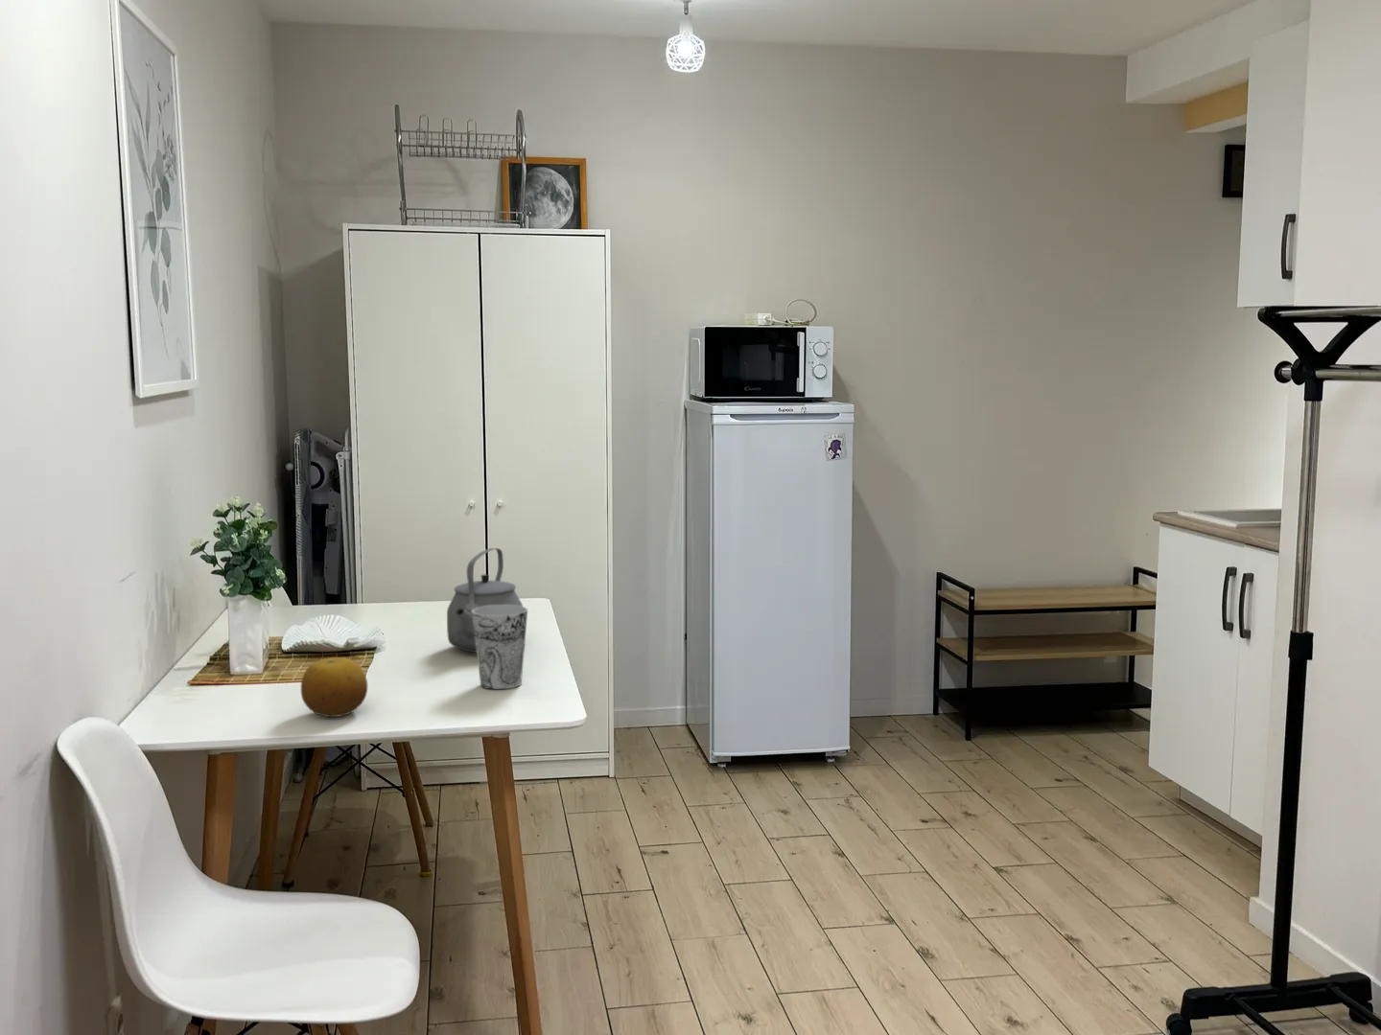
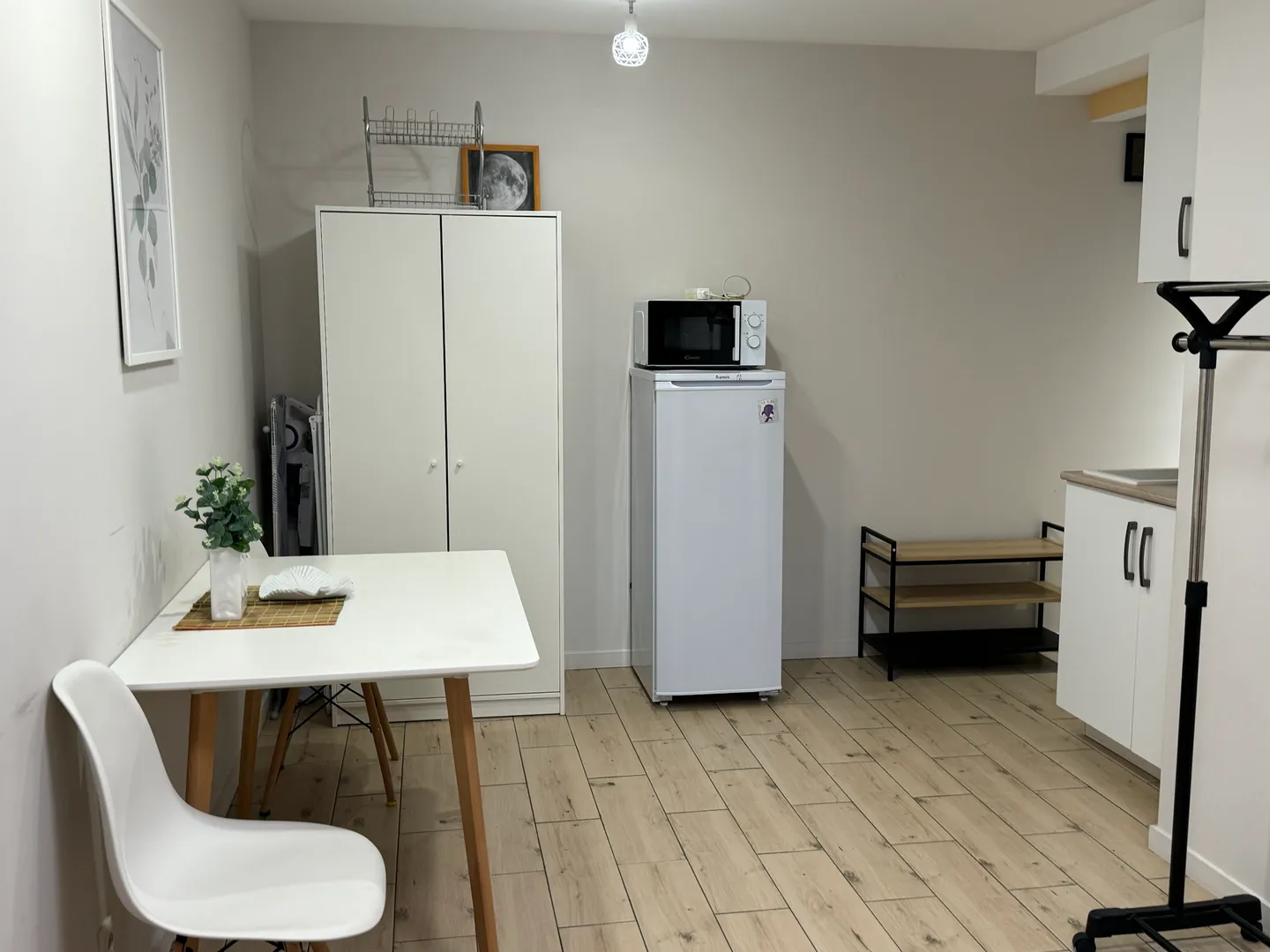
- fruit [300,657,369,718]
- cup [472,604,528,690]
- tea kettle [446,547,524,653]
